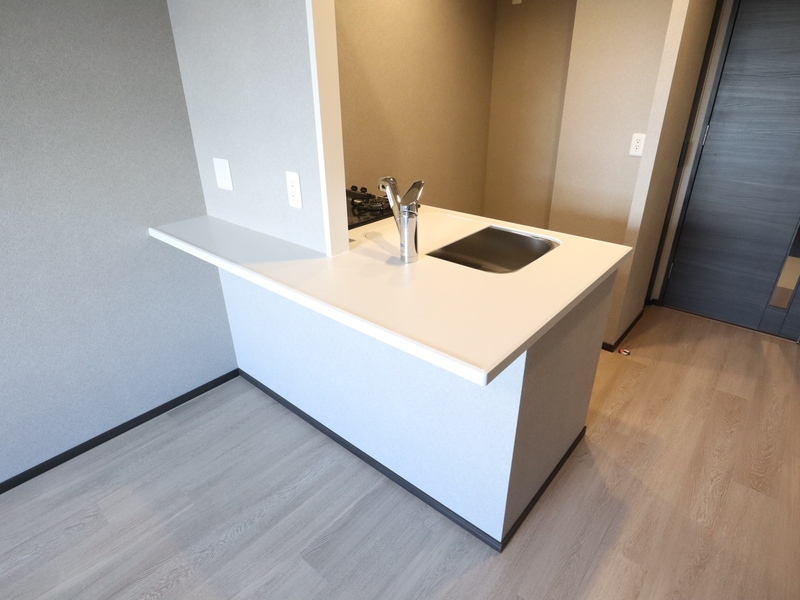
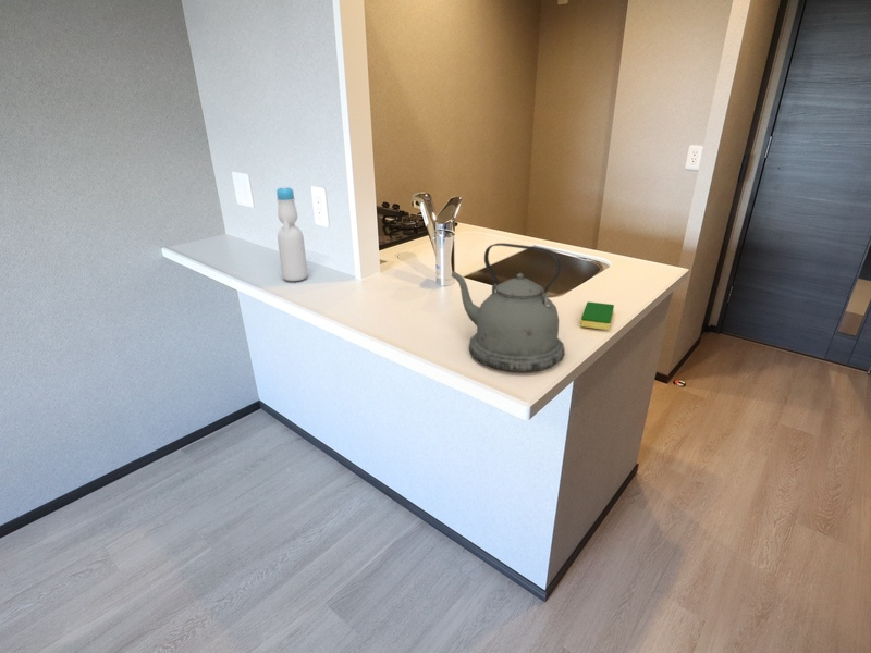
+ bottle [275,185,308,282]
+ dish sponge [579,300,615,331]
+ kettle [450,243,566,373]
